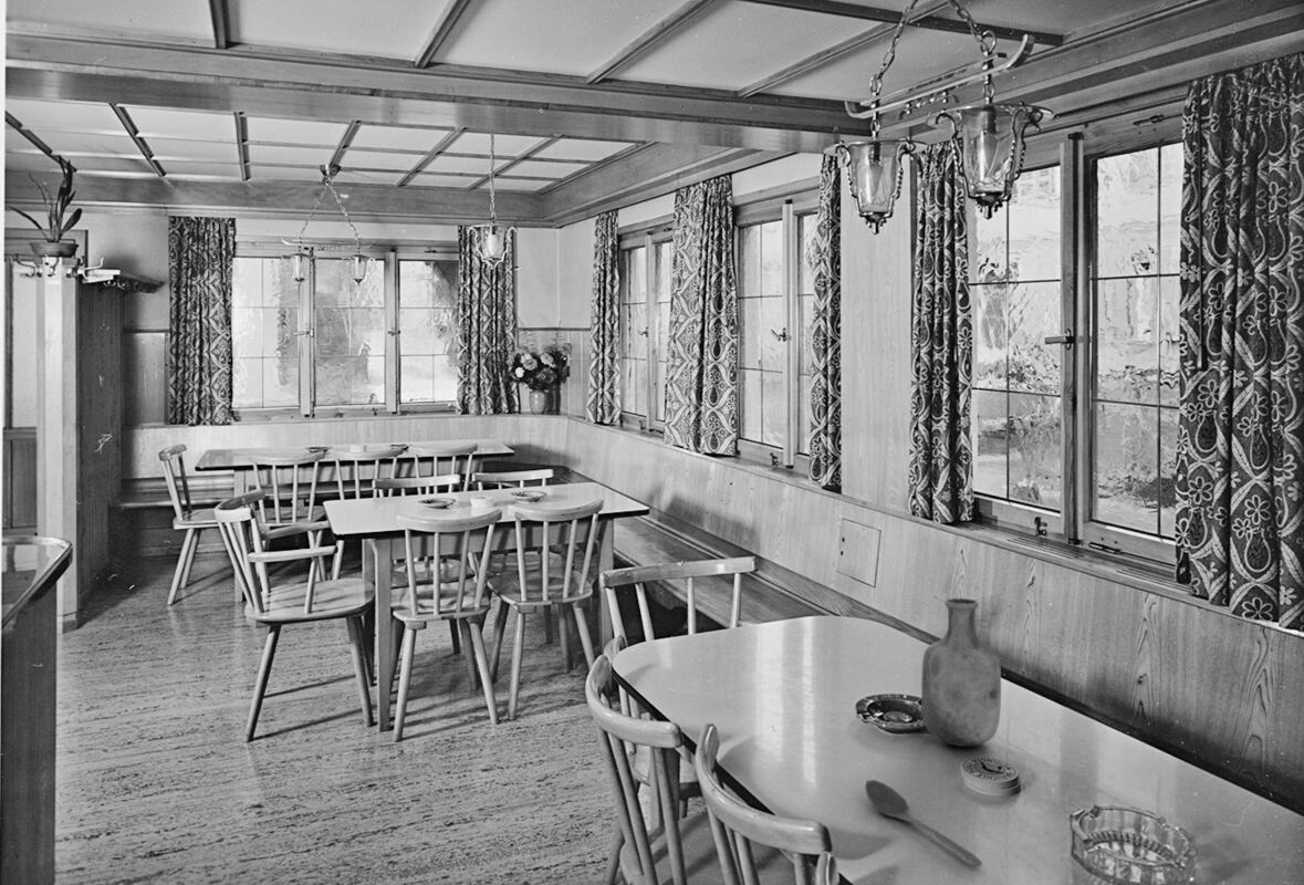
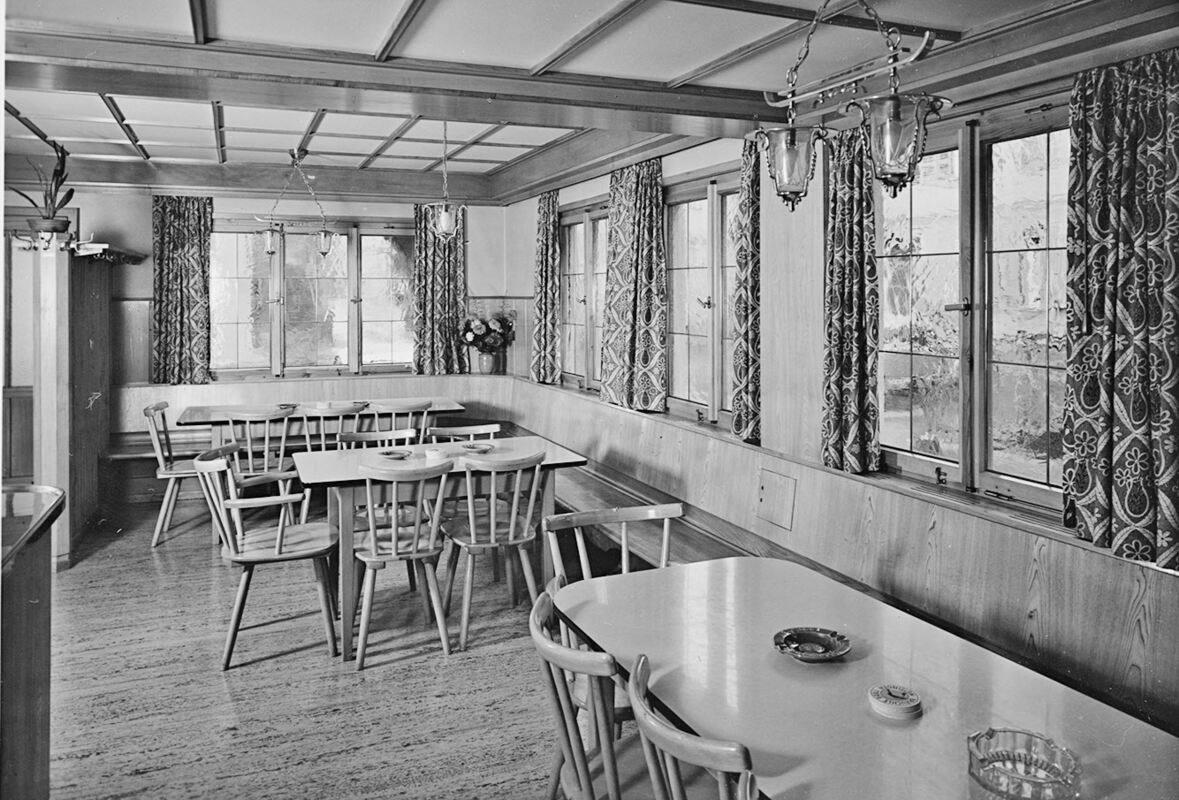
- stirrer [864,779,983,868]
- vase [920,597,1002,748]
